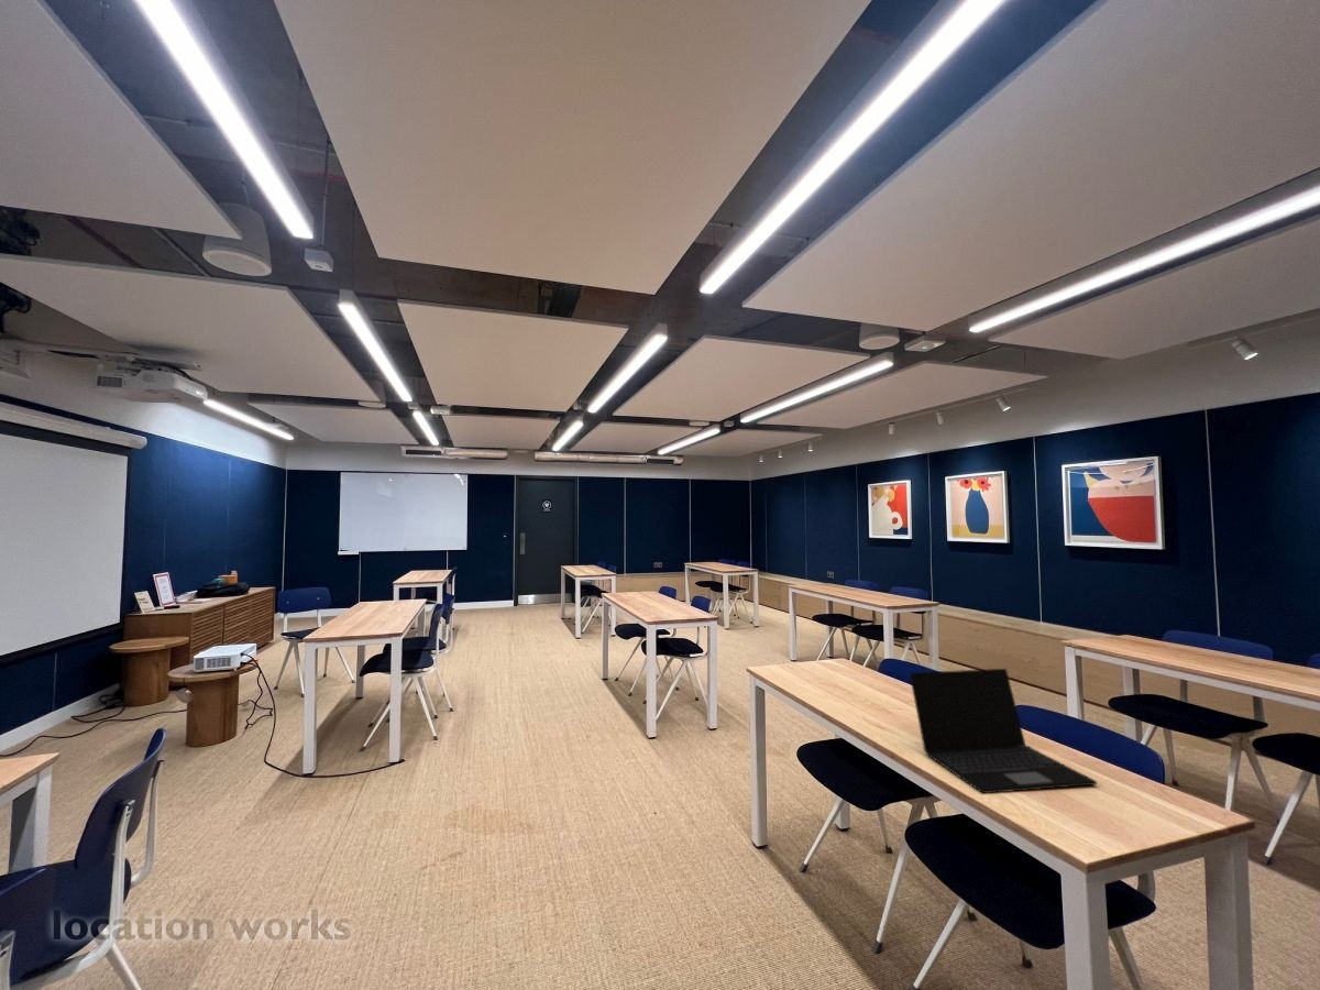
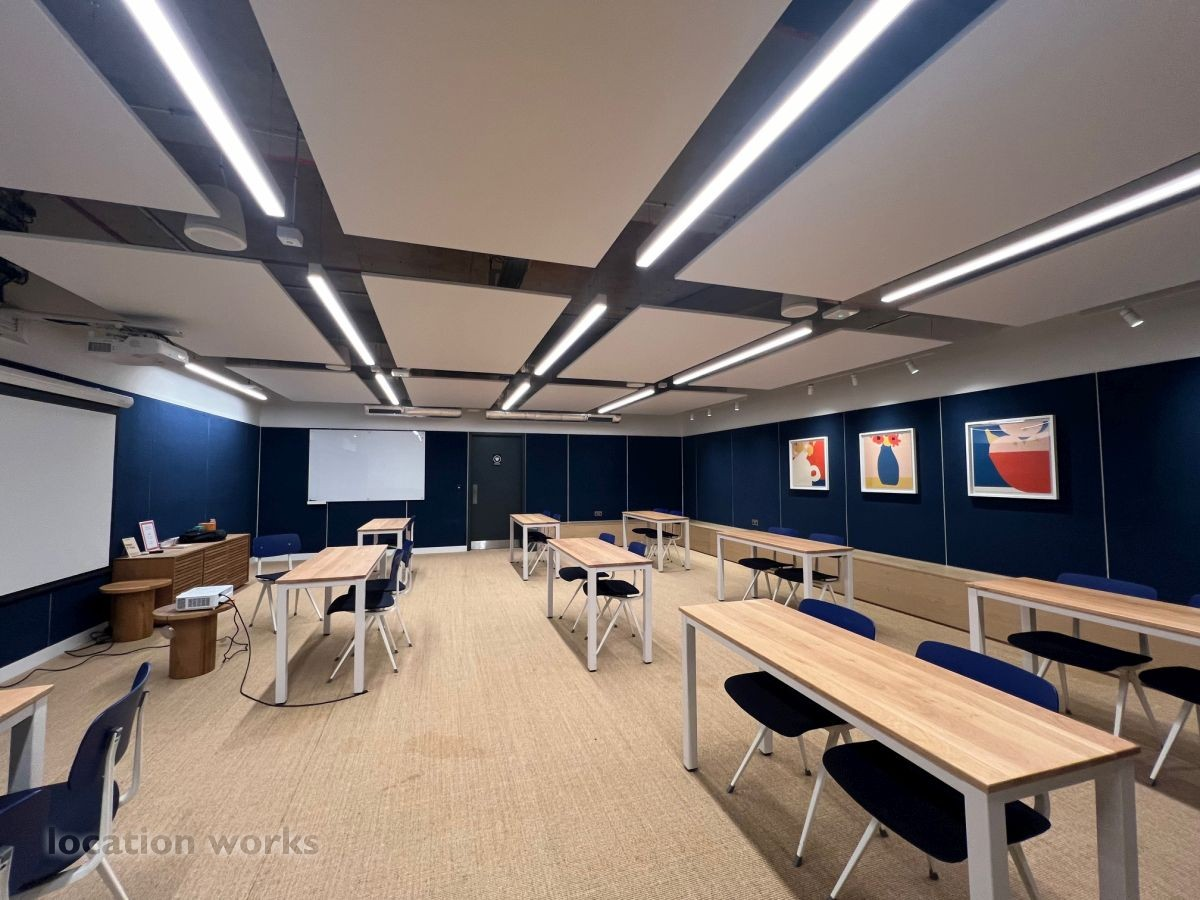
- laptop [909,668,1098,794]
